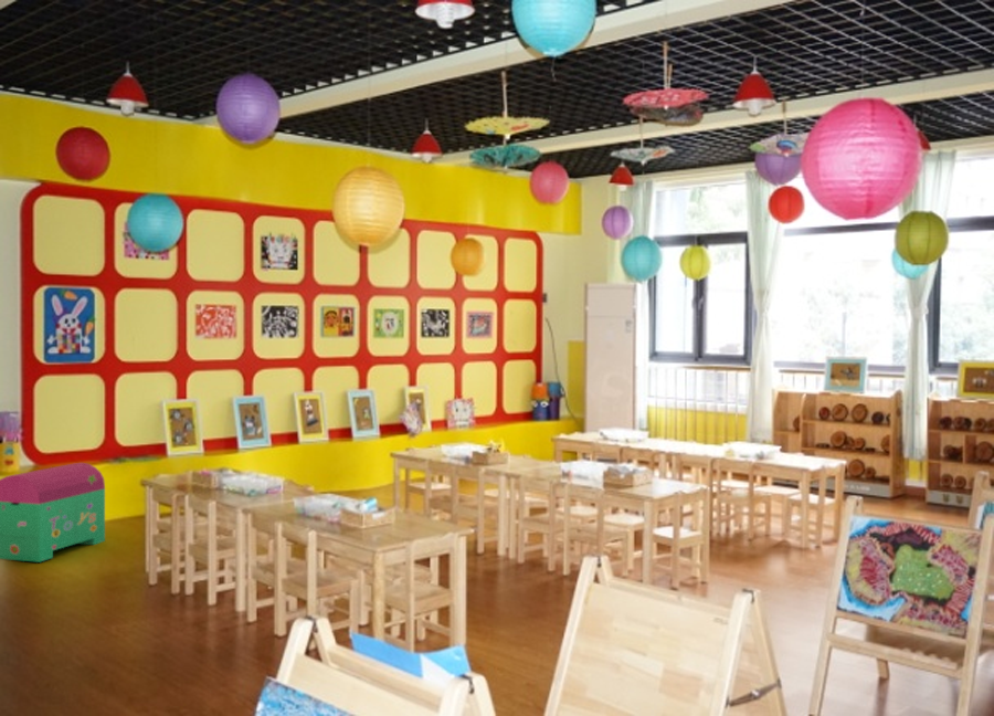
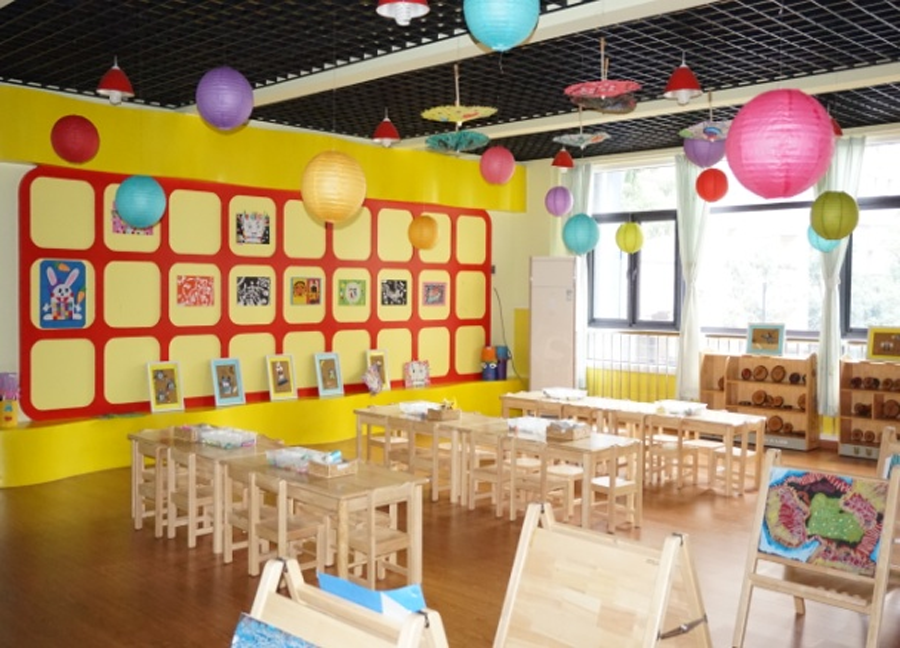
- toy chest [0,462,106,564]
